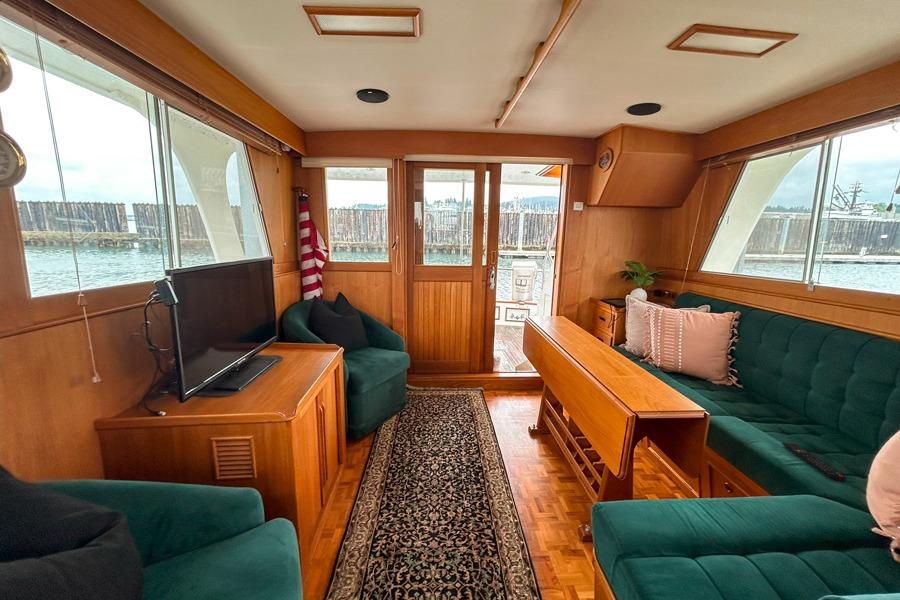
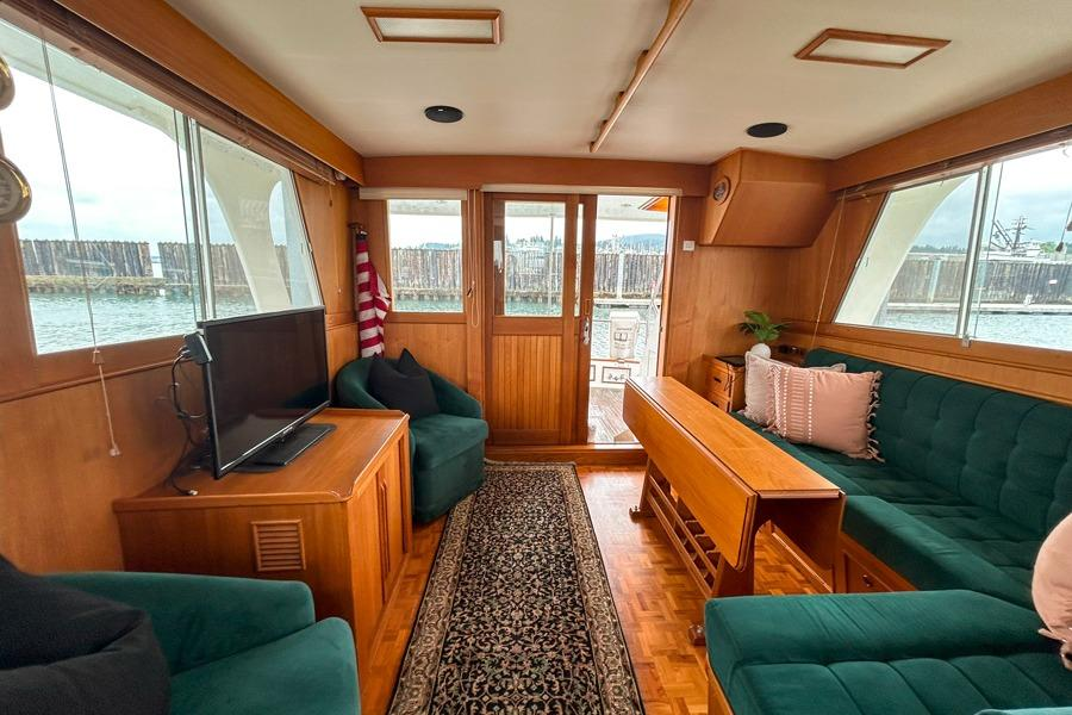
- remote control [781,442,847,482]
